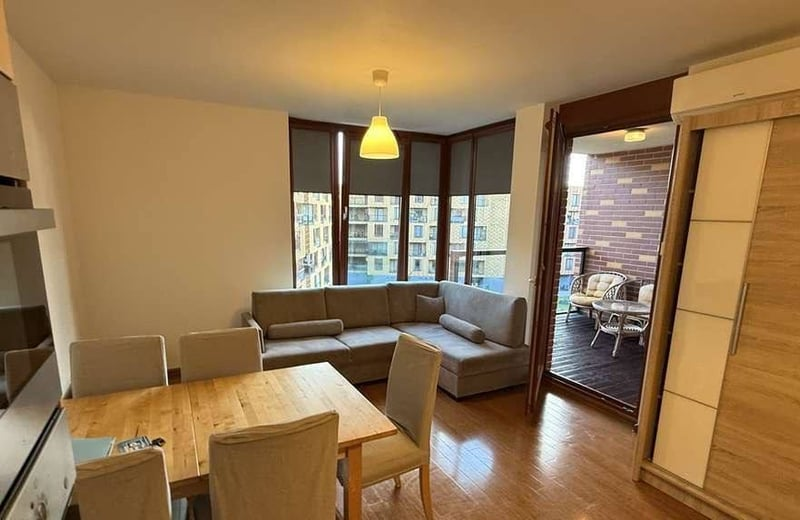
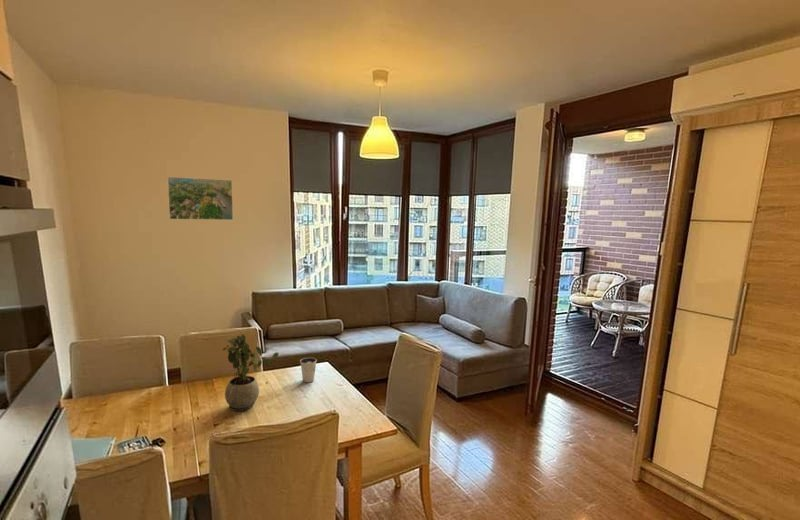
+ potted plant [221,333,280,412]
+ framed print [166,176,234,221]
+ dixie cup [299,356,318,383]
